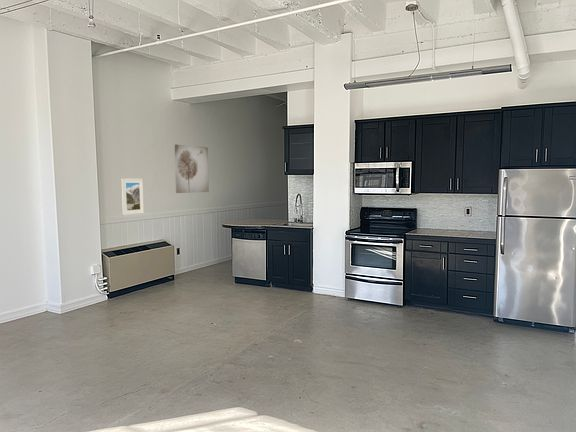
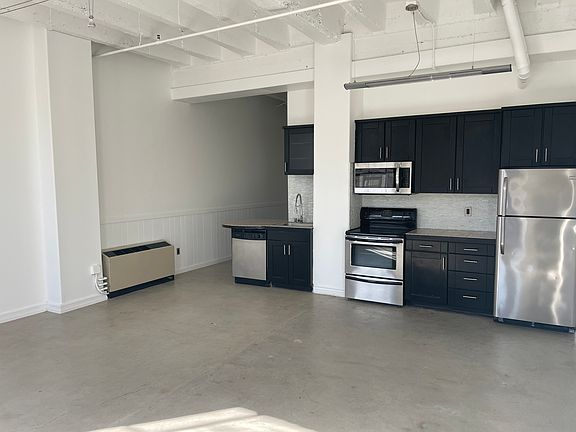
- wall art [174,143,210,194]
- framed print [120,177,145,216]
